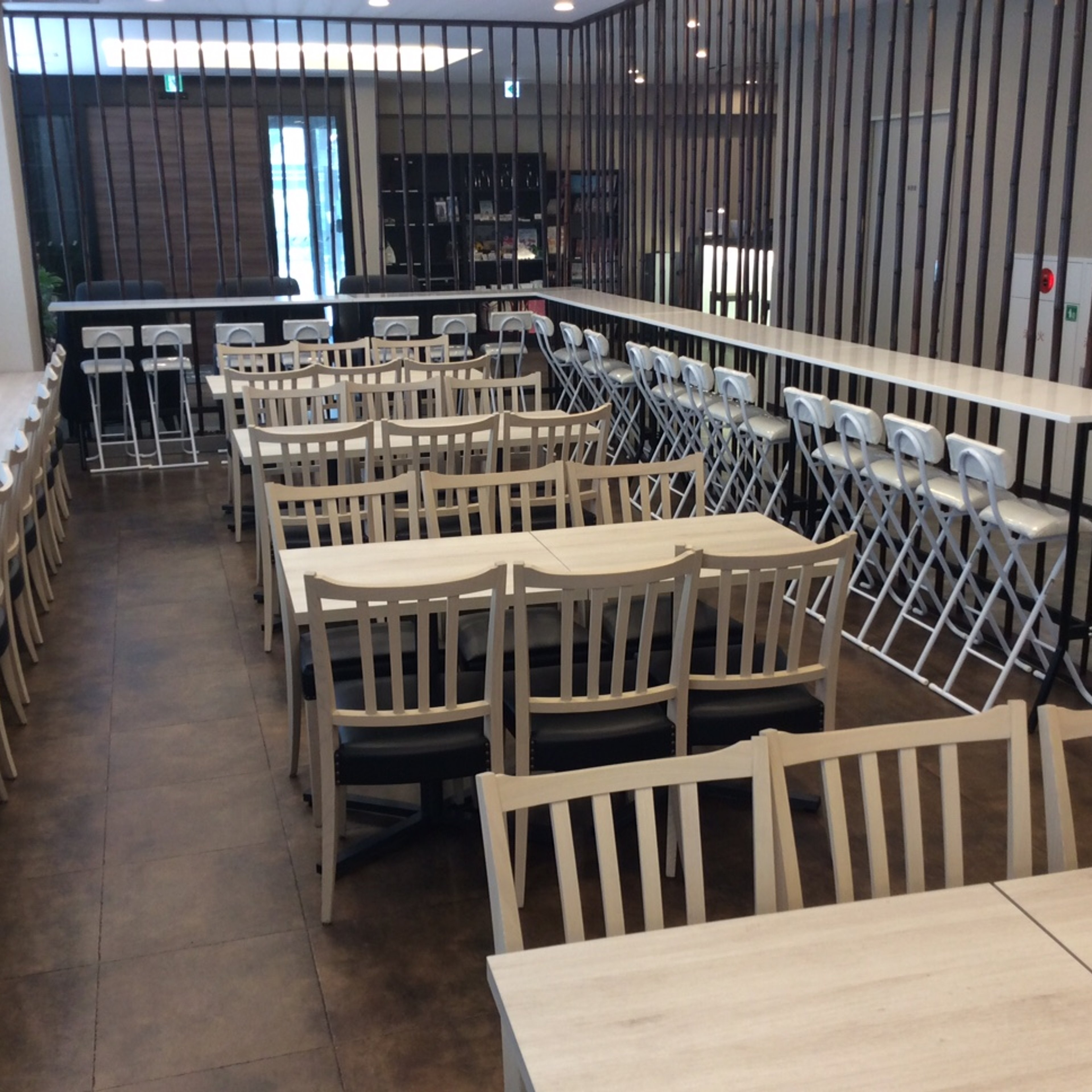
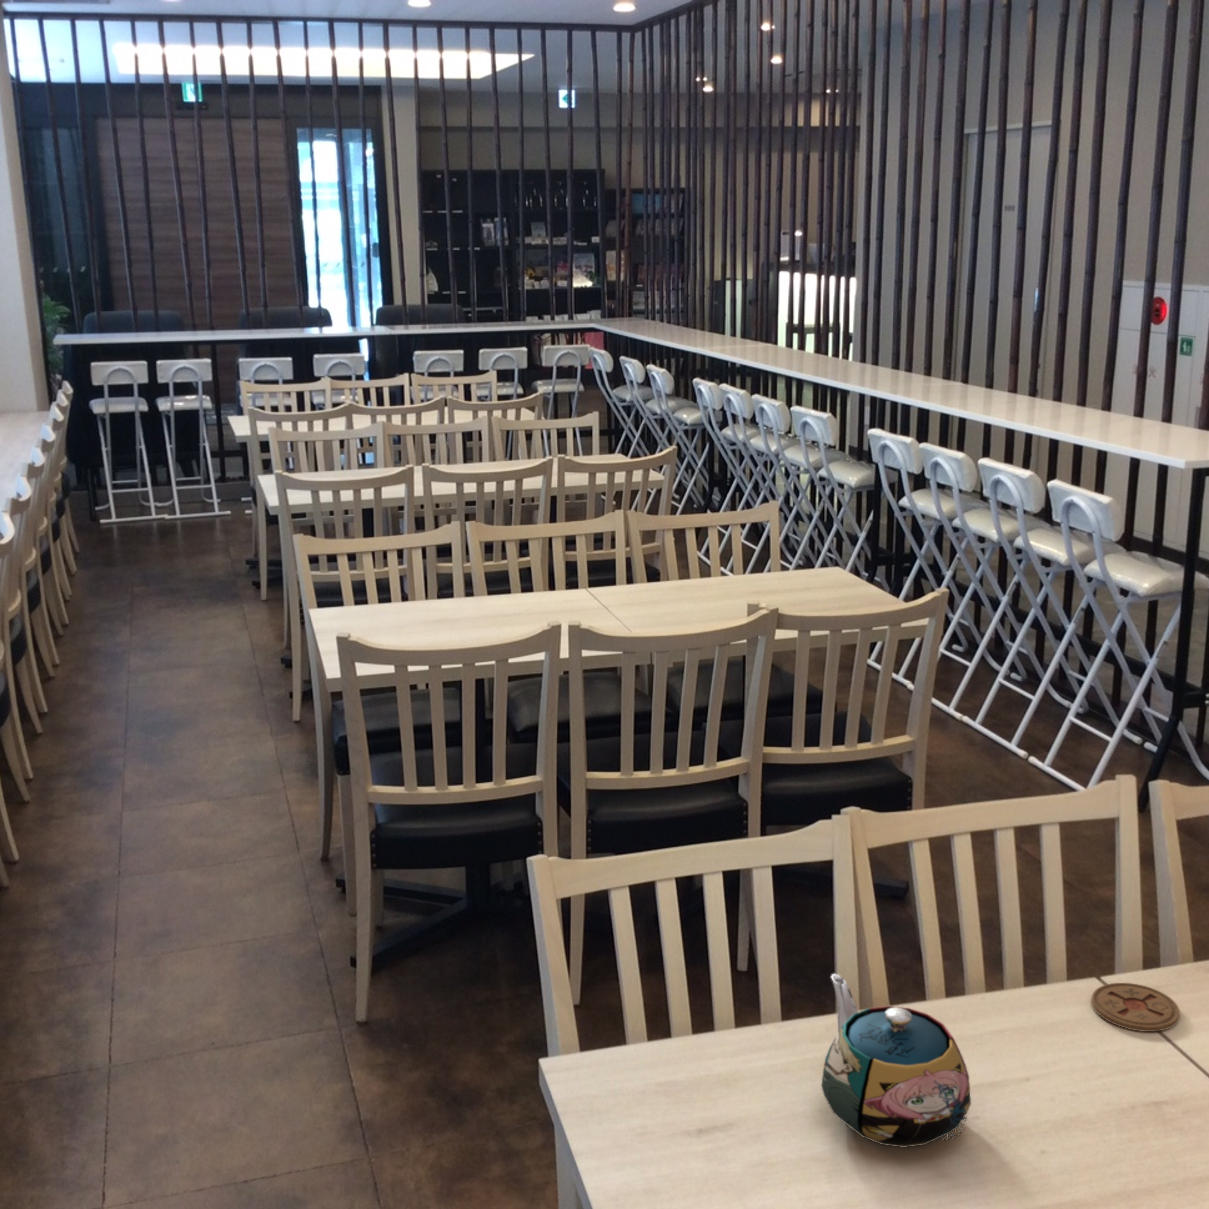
+ coaster [1092,982,1180,1032]
+ teapot [822,973,971,1148]
